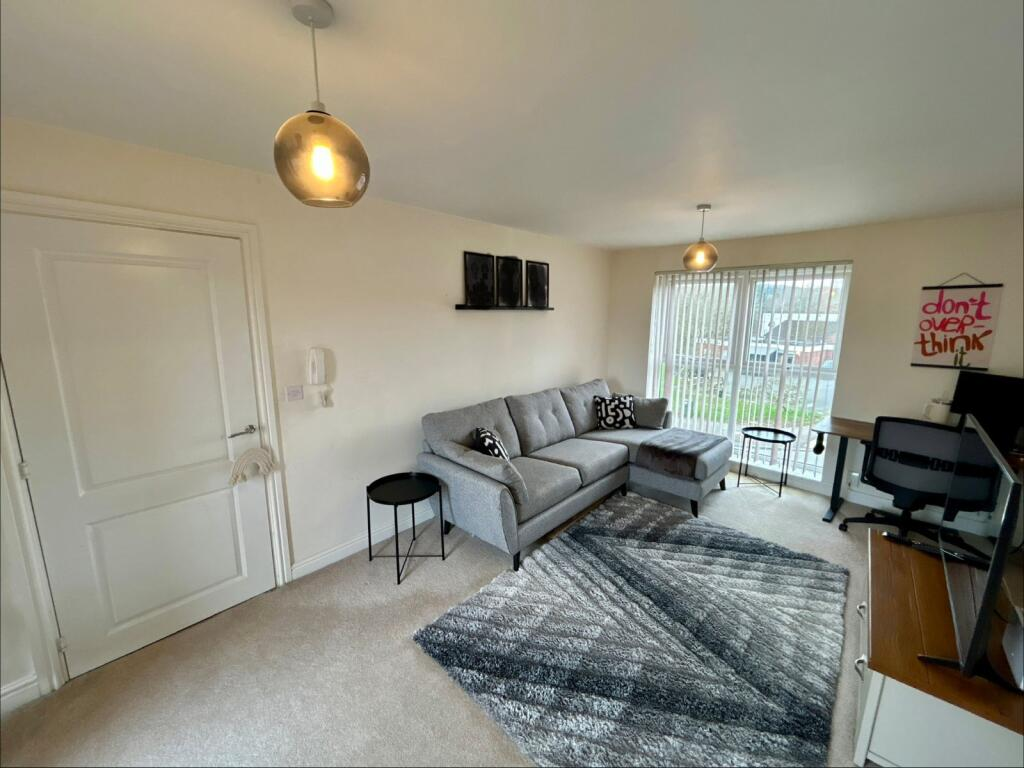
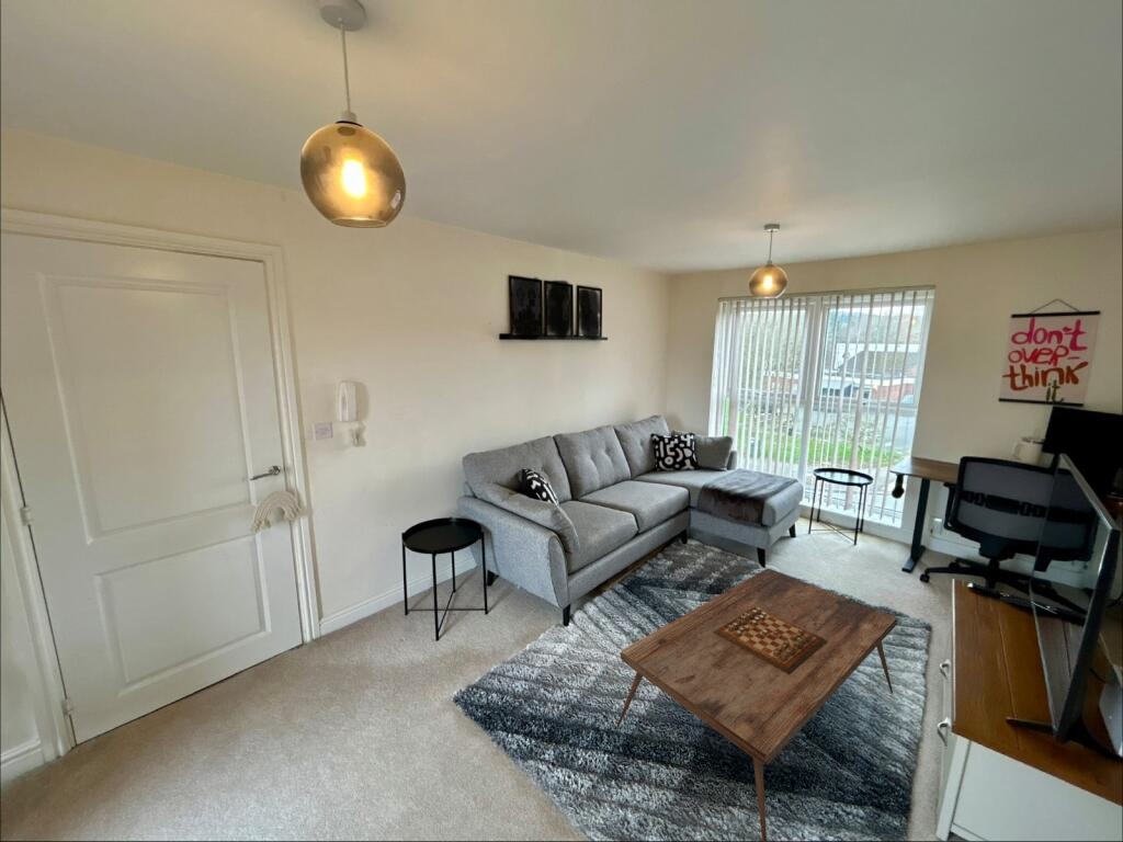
+ coffee table [615,568,898,842]
